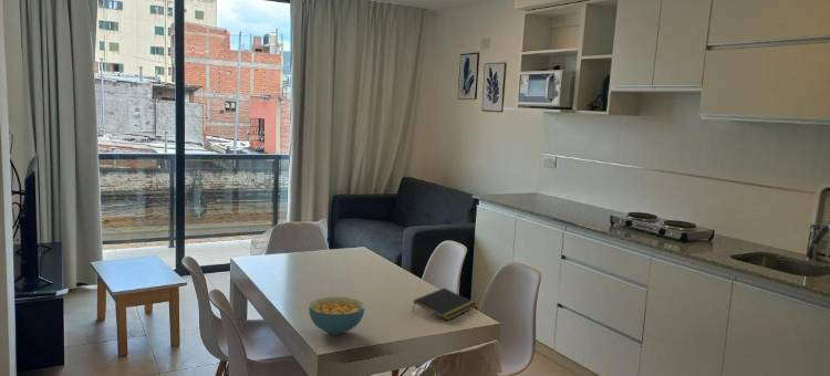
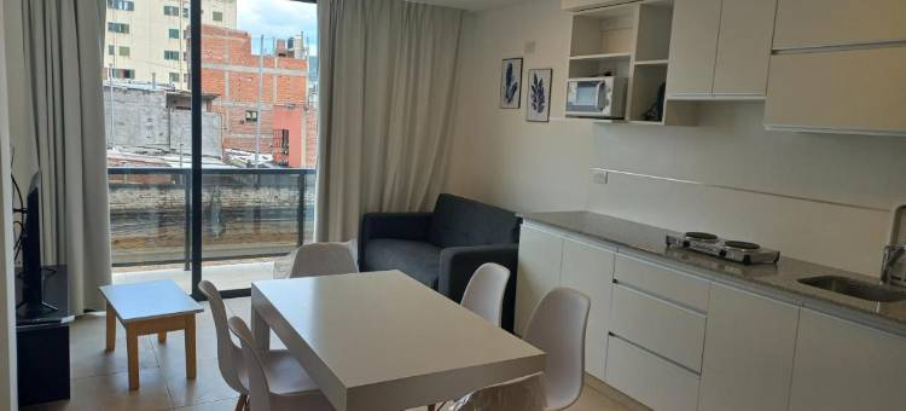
- cereal bowl [308,295,366,336]
- notepad [412,286,478,322]
